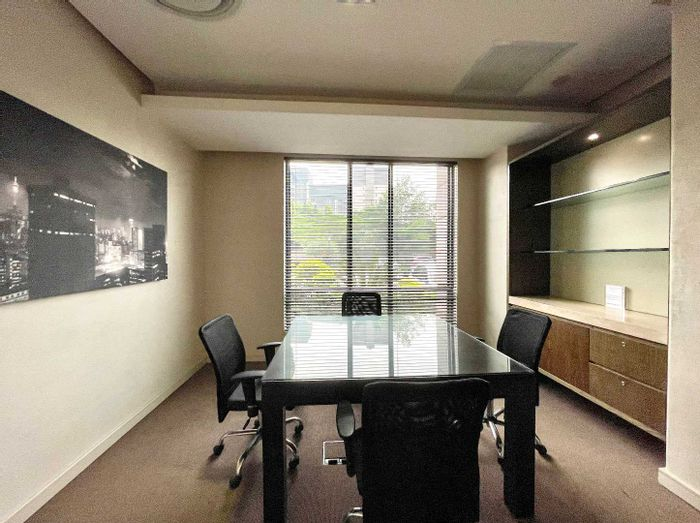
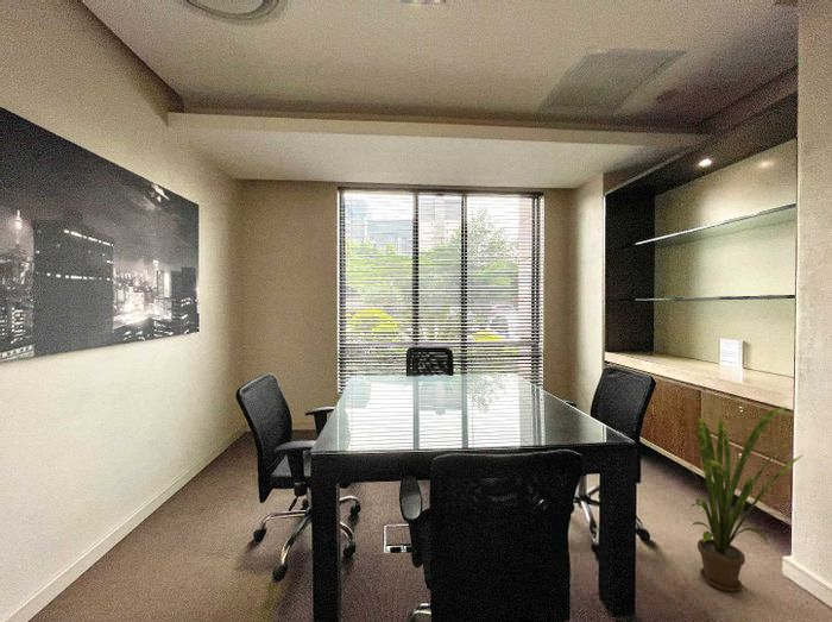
+ house plant [683,406,803,592]
